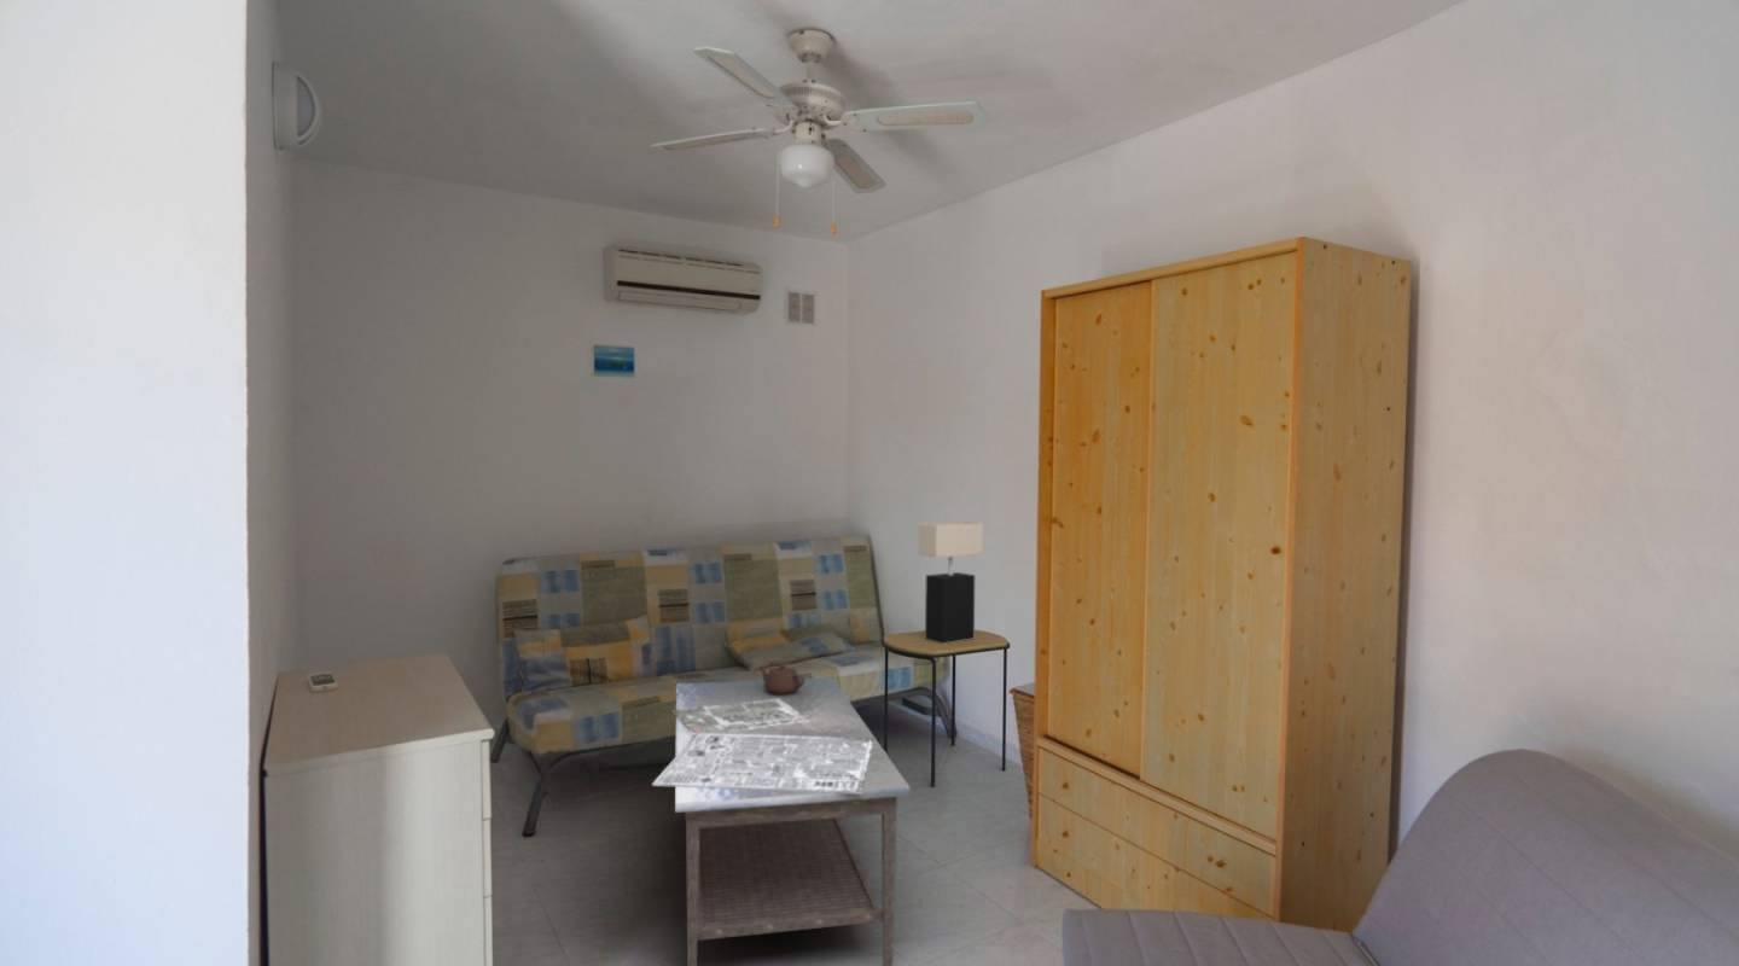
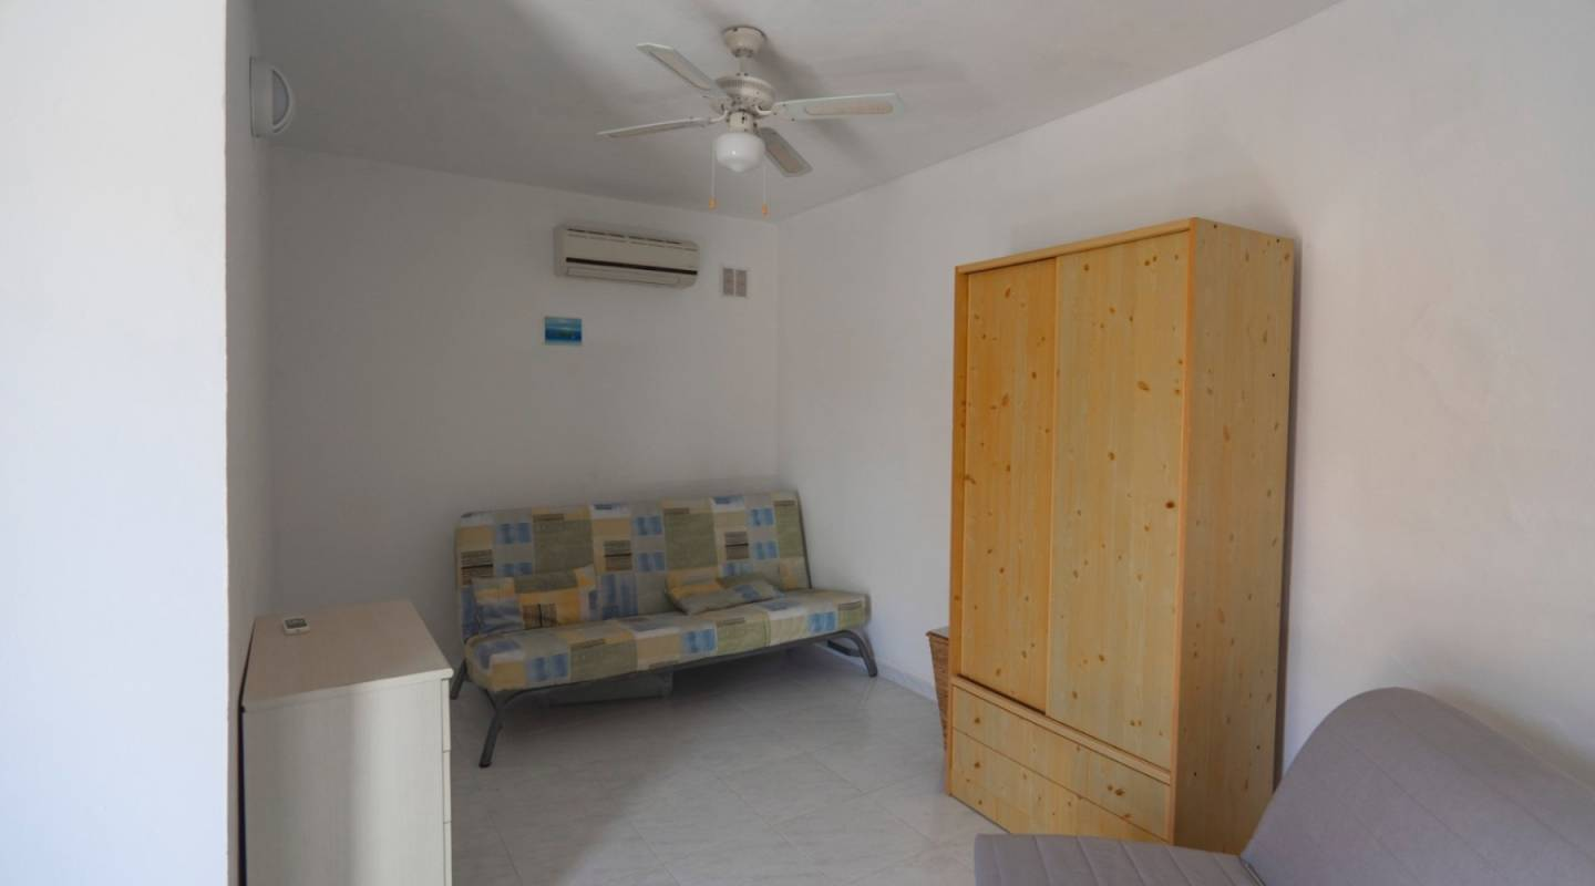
- table lamp [918,520,984,644]
- coffee table [651,663,911,966]
- side table [880,629,1011,787]
